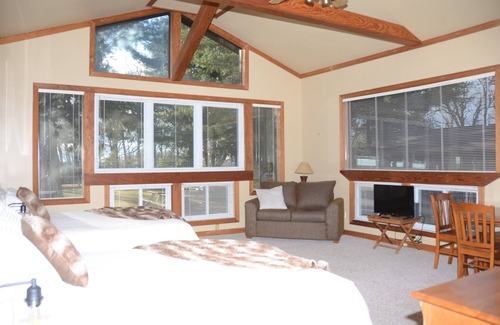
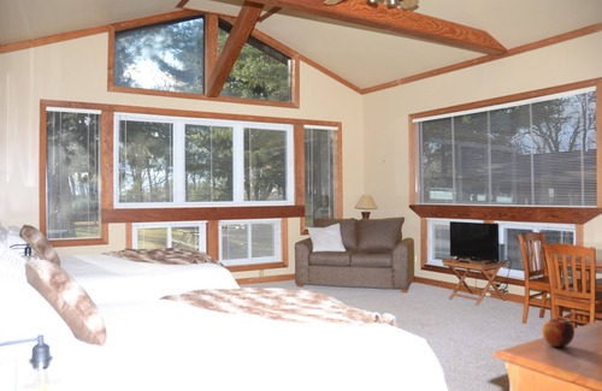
+ apple [541,318,576,348]
